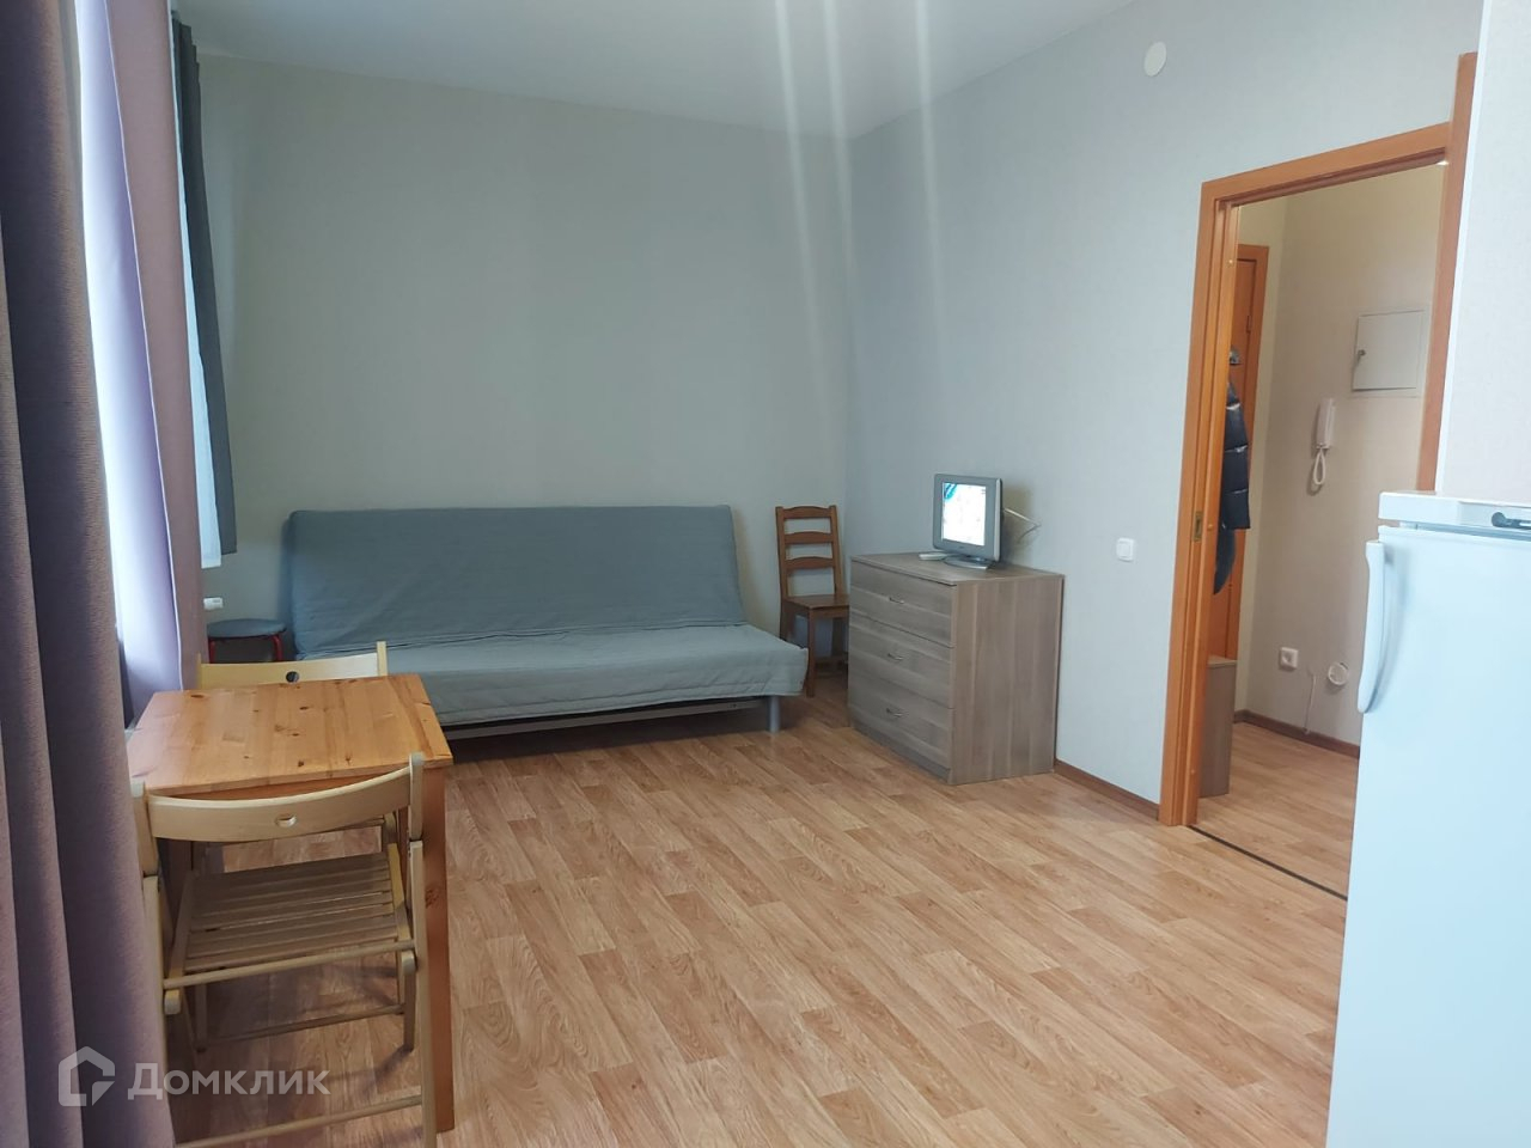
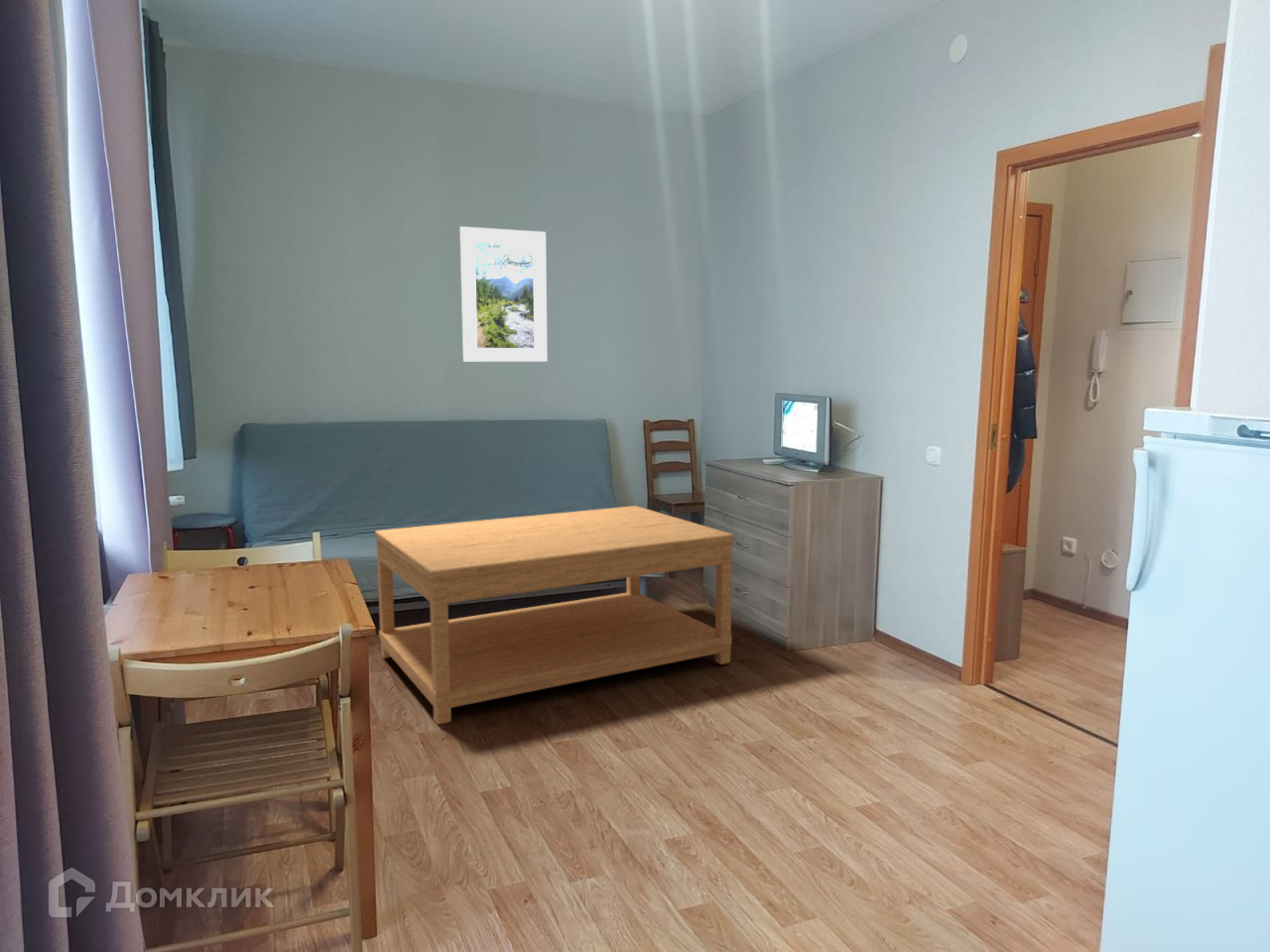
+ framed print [459,225,549,363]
+ coffee table [374,505,734,726]
